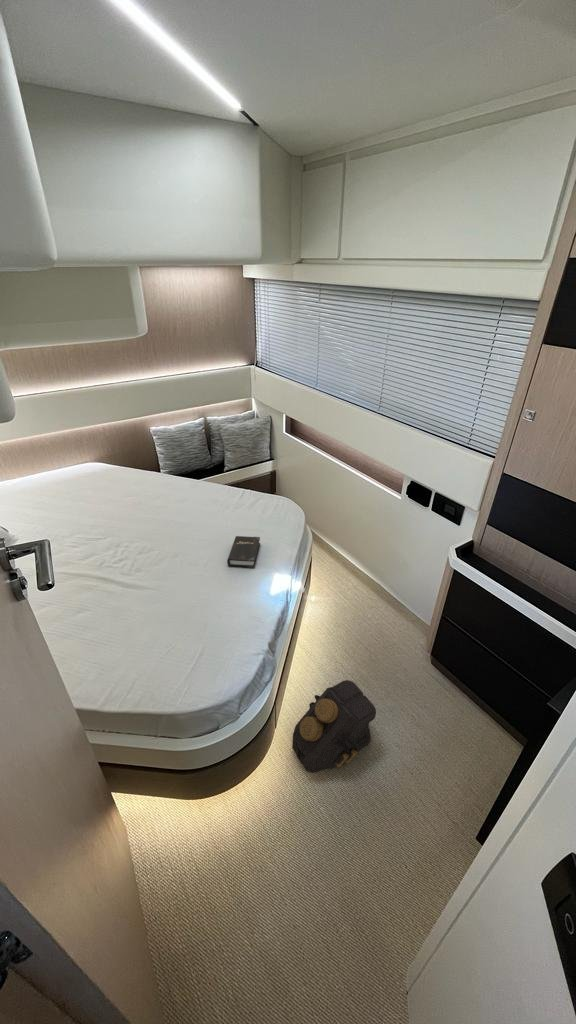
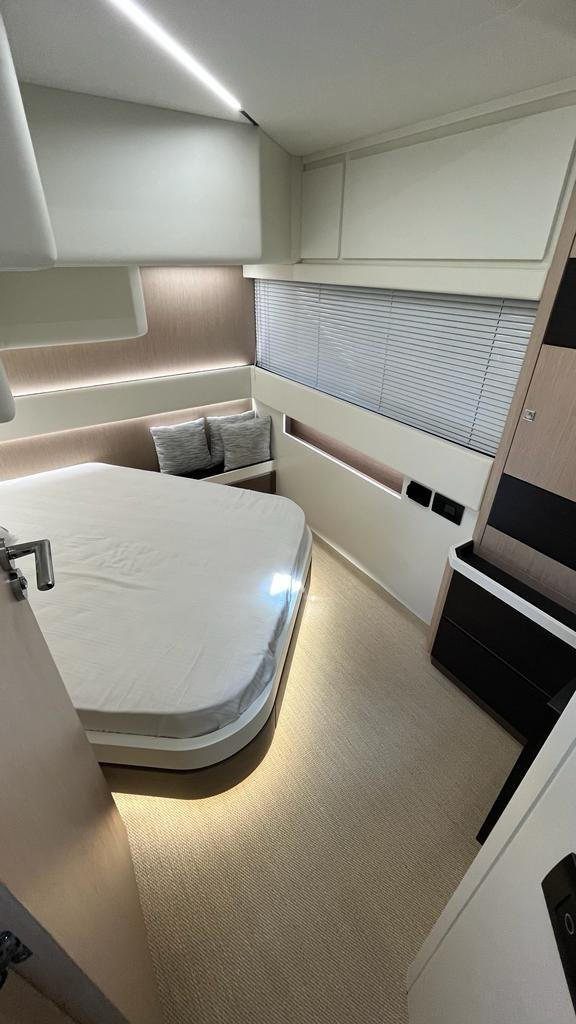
- backpack [291,679,377,774]
- hardback book [226,535,261,569]
